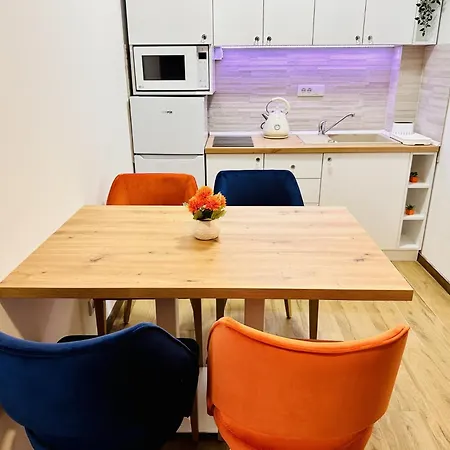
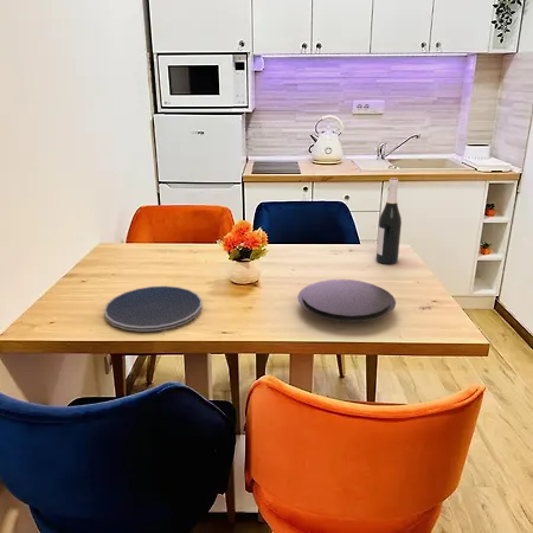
+ plate [296,278,397,323]
+ plate [103,284,203,333]
+ wine bottle [374,176,403,265]
